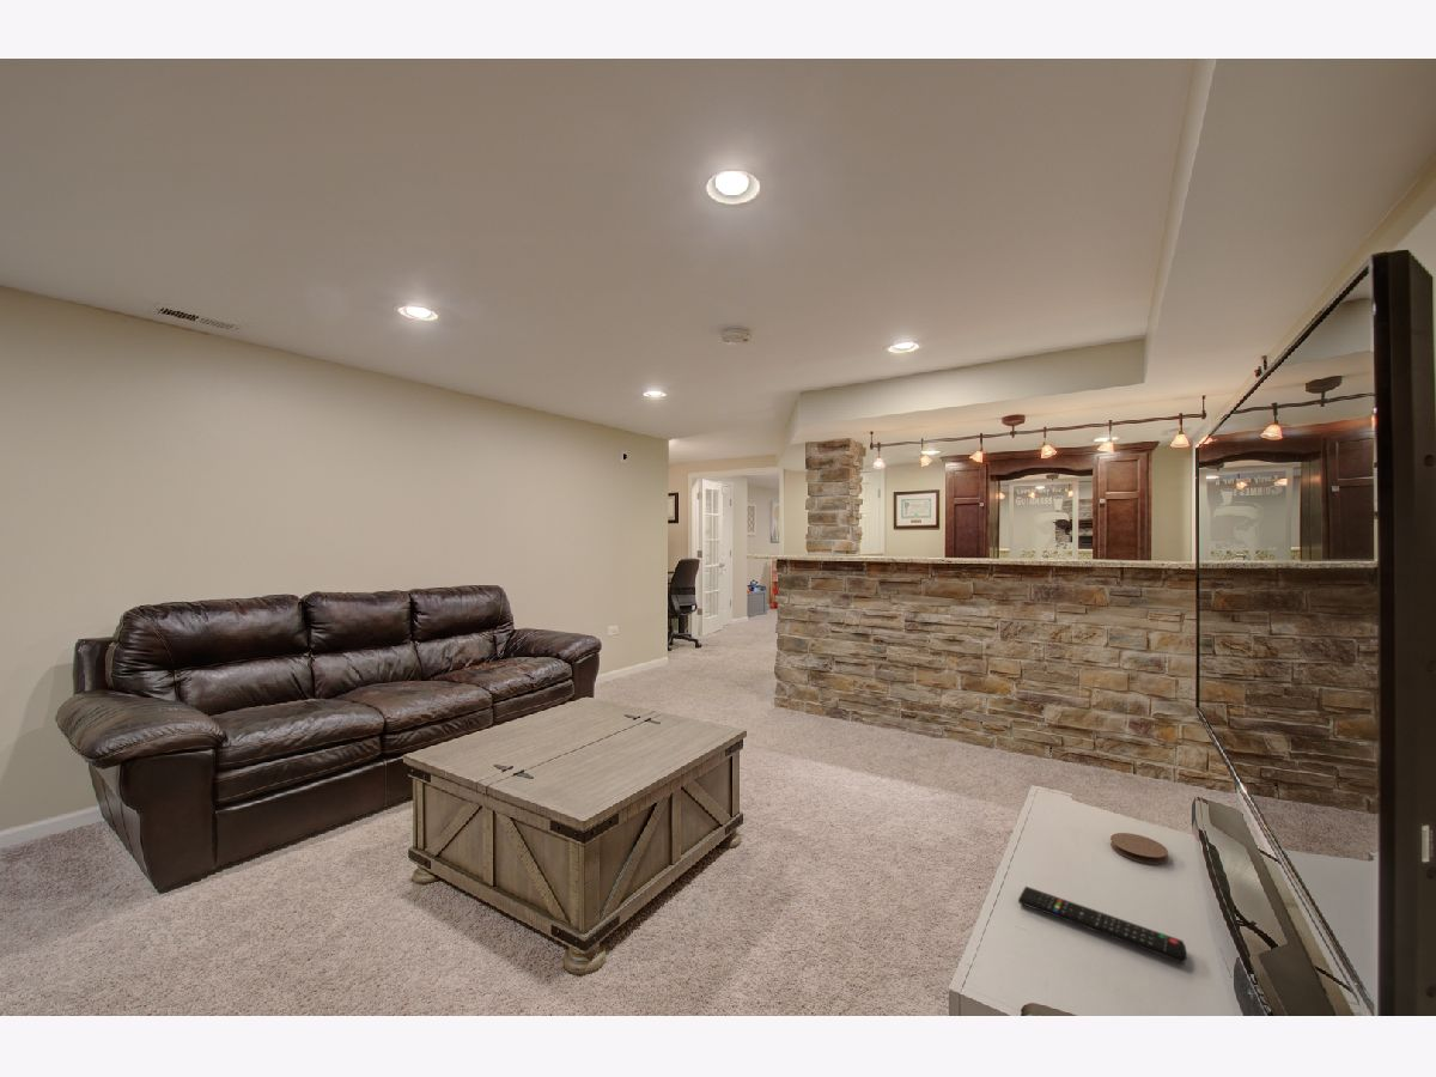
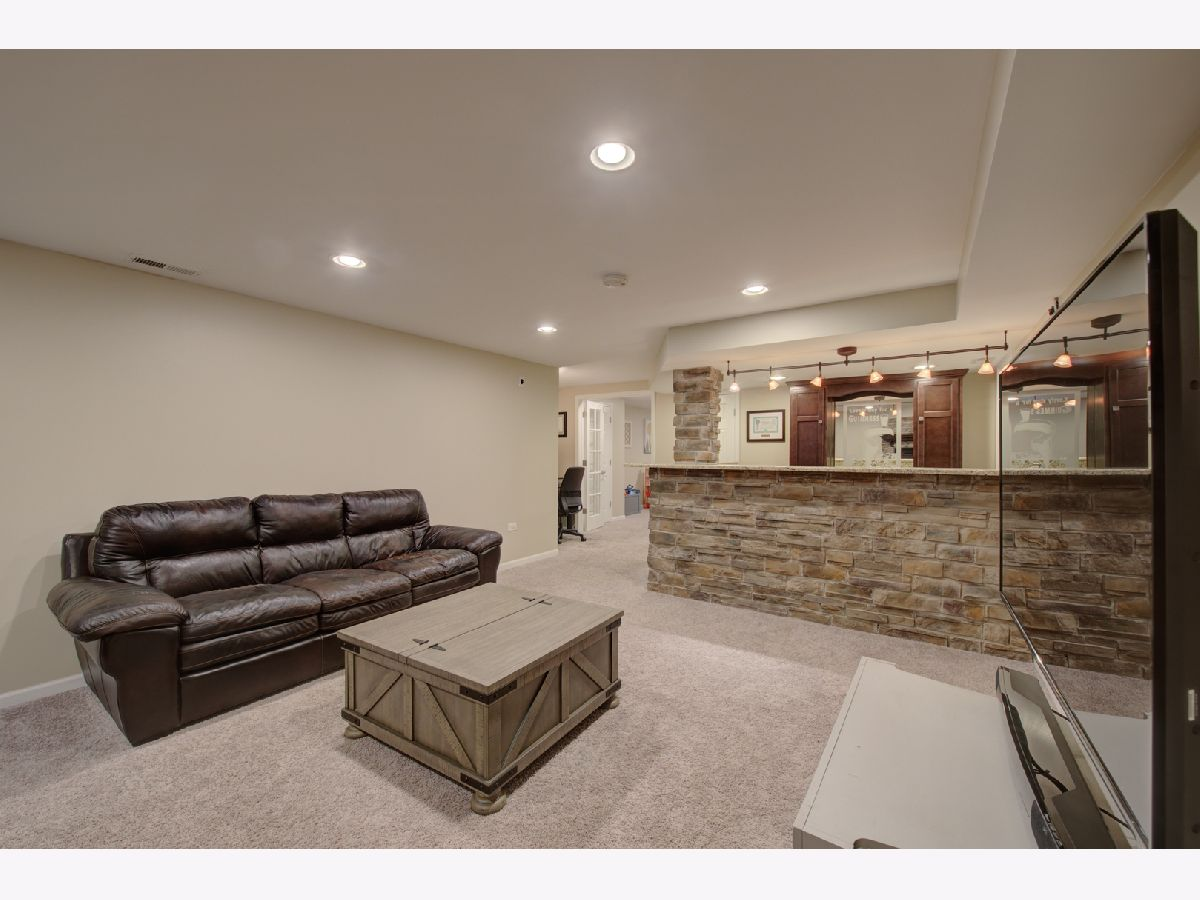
- remote control [1017,886,1187,965]
- coaster [1109,832,1169,865]
